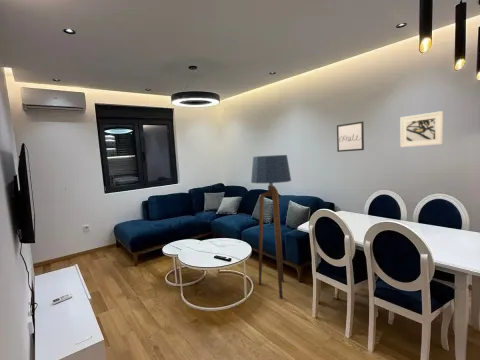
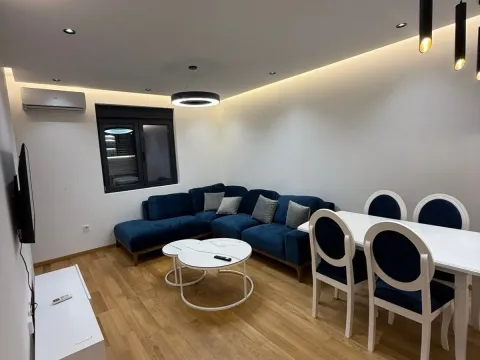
- floor lamp [250,154,292,299]
- wall art [336,121,365,153]
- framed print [399,110,444,148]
